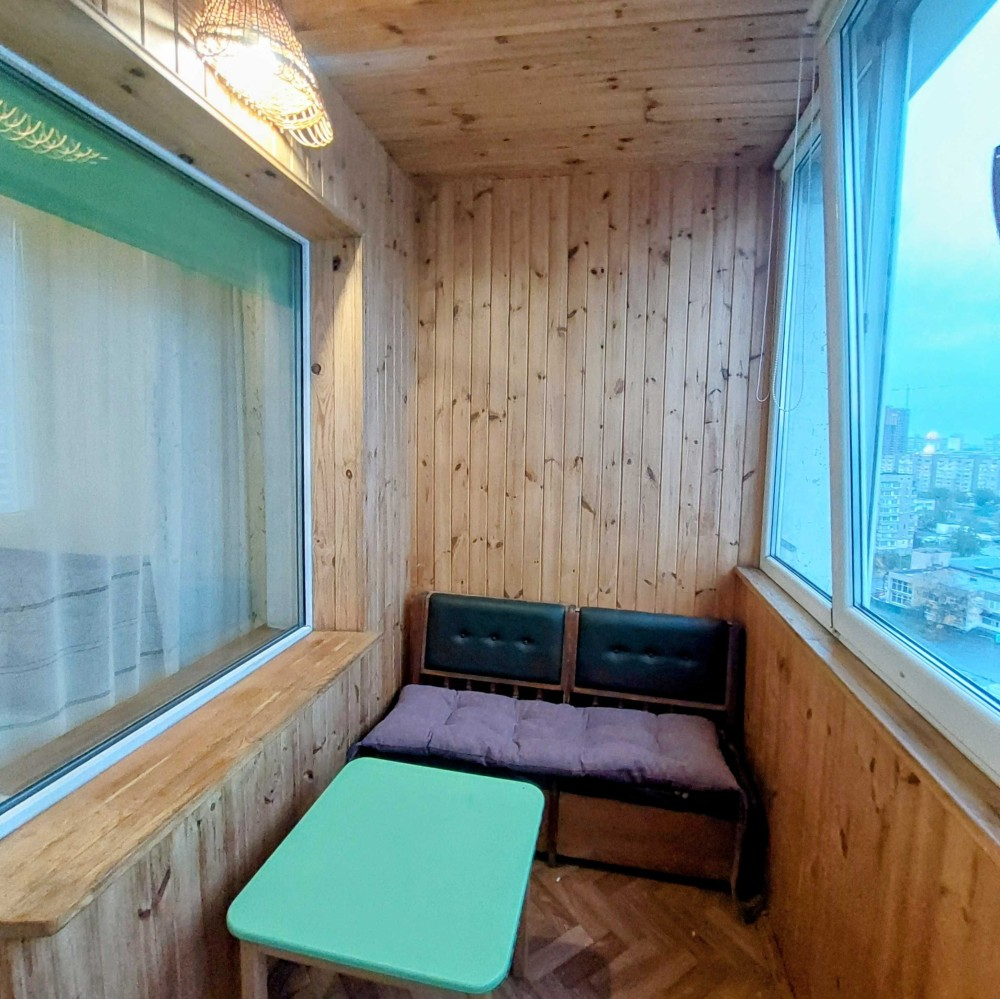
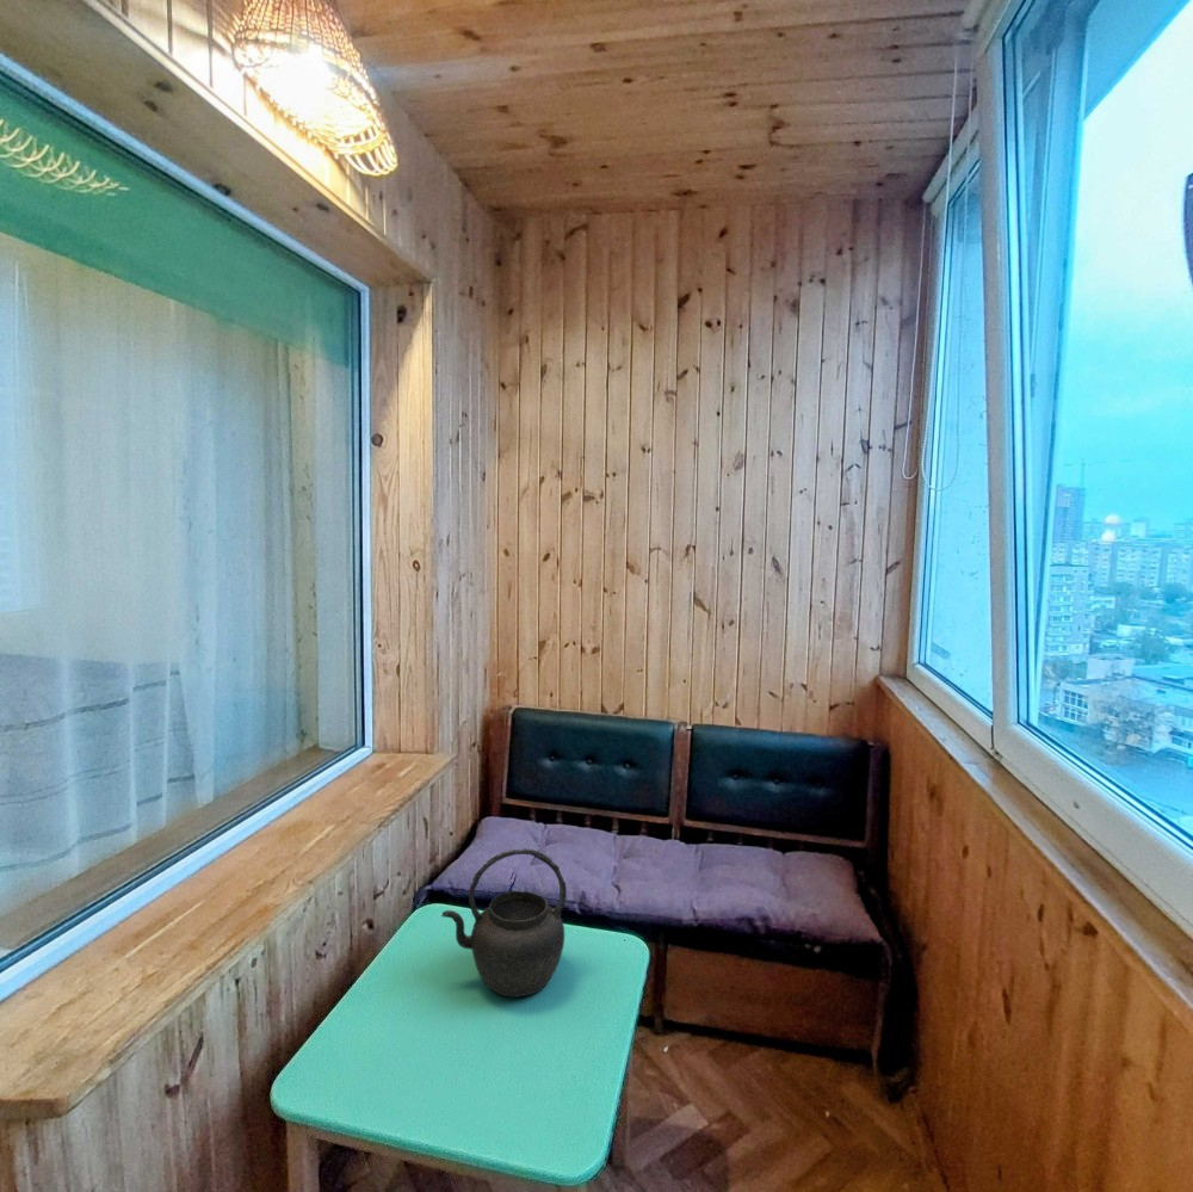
+ kettle [440,847,568,999]
